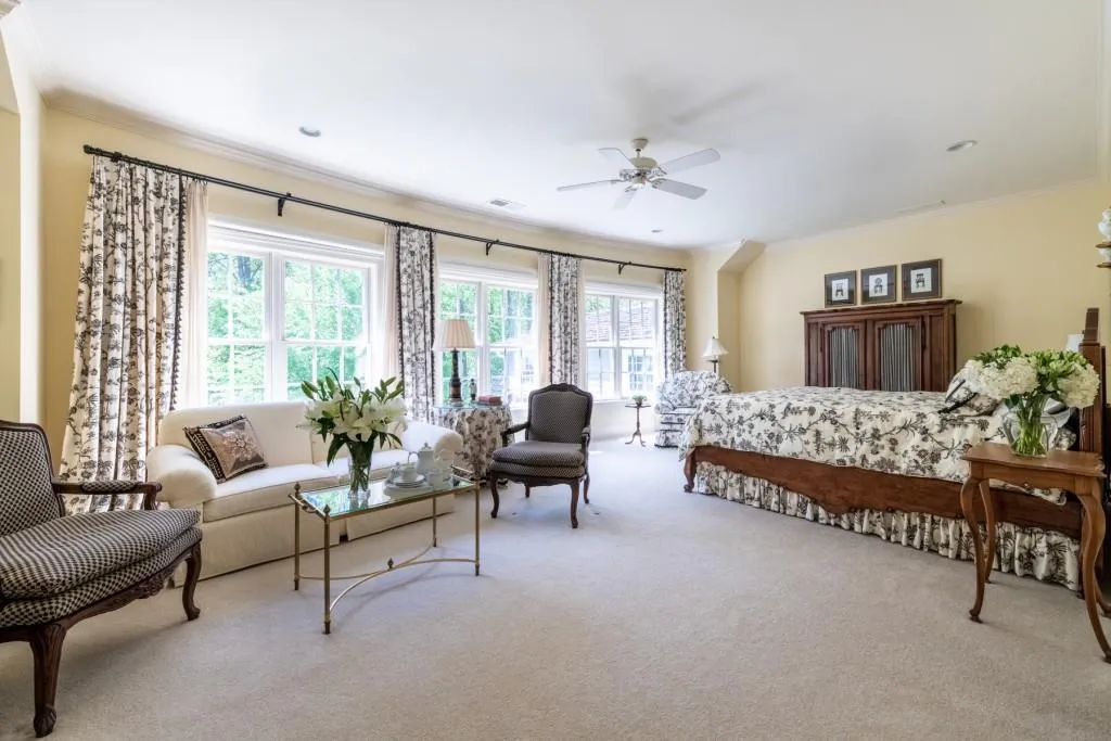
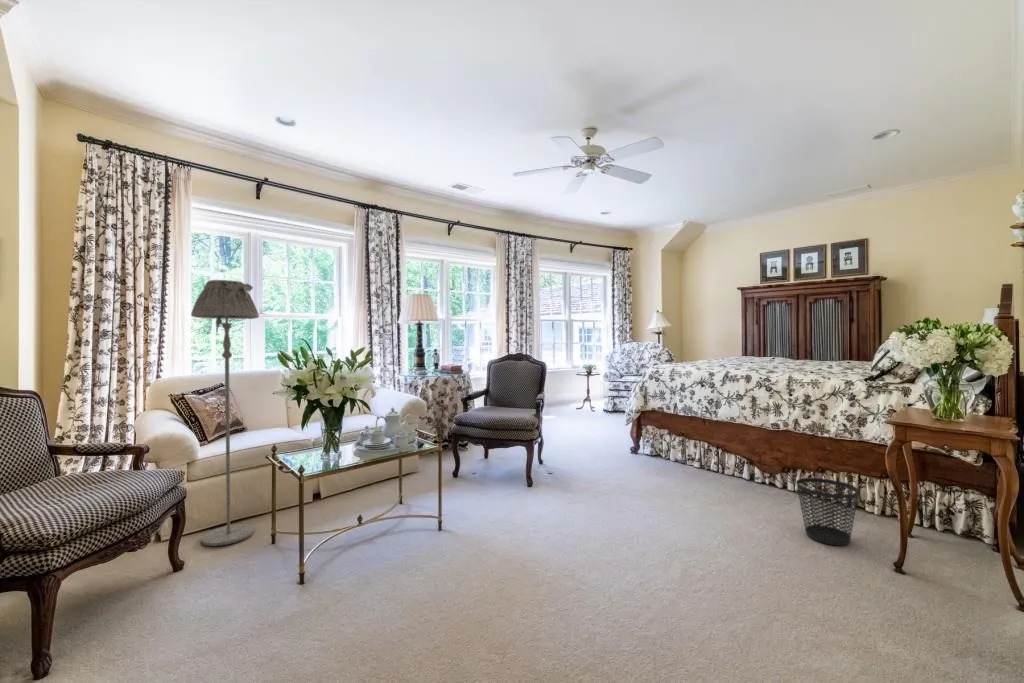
+ floor lamp [190,279,260,547]
+ wastebasket [795,477,860,546]
